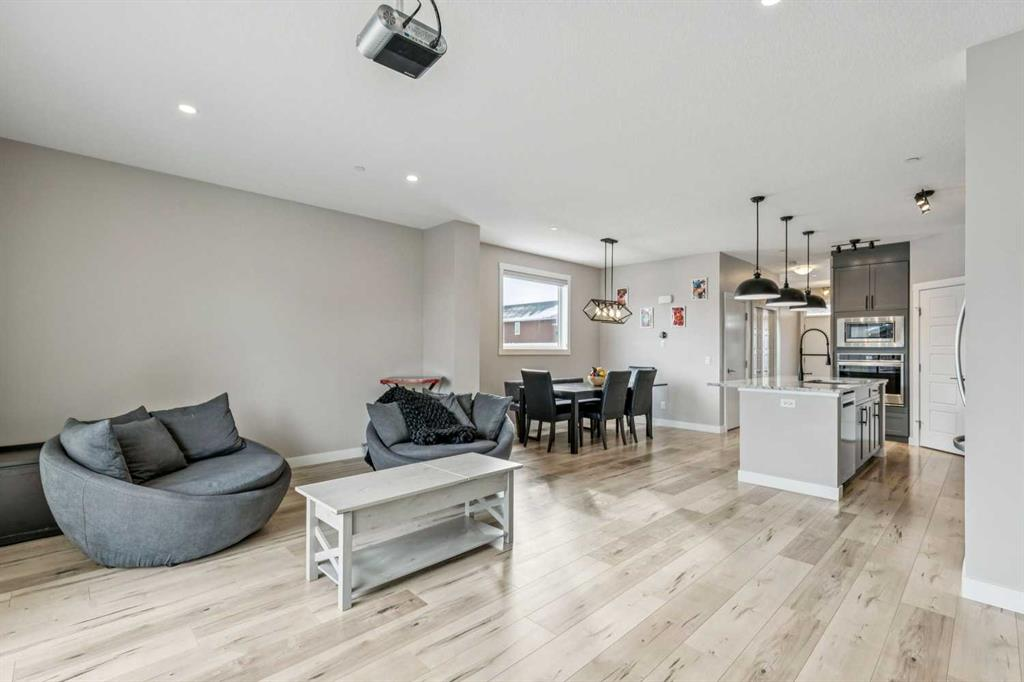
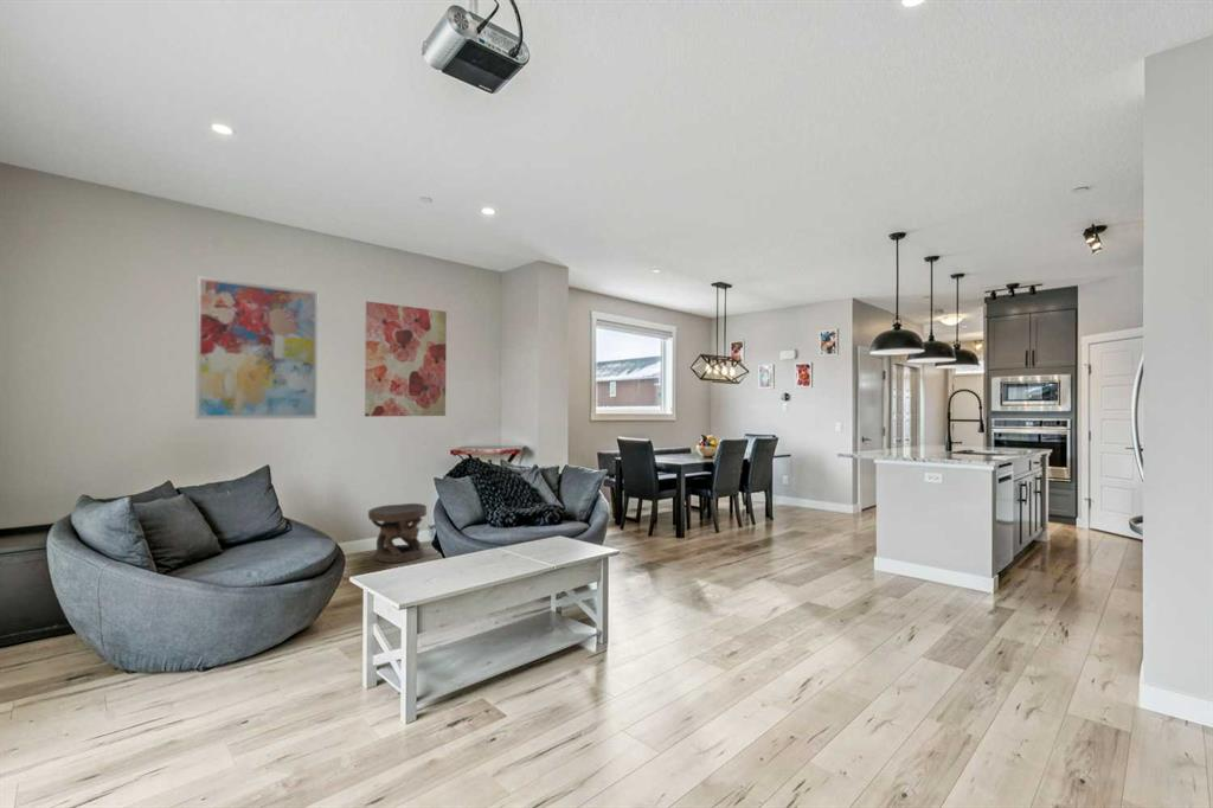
+ wall art [194,275,319,421]
+ carved stool [367,502,428,564]
+ wall art [364,300,448,417]
